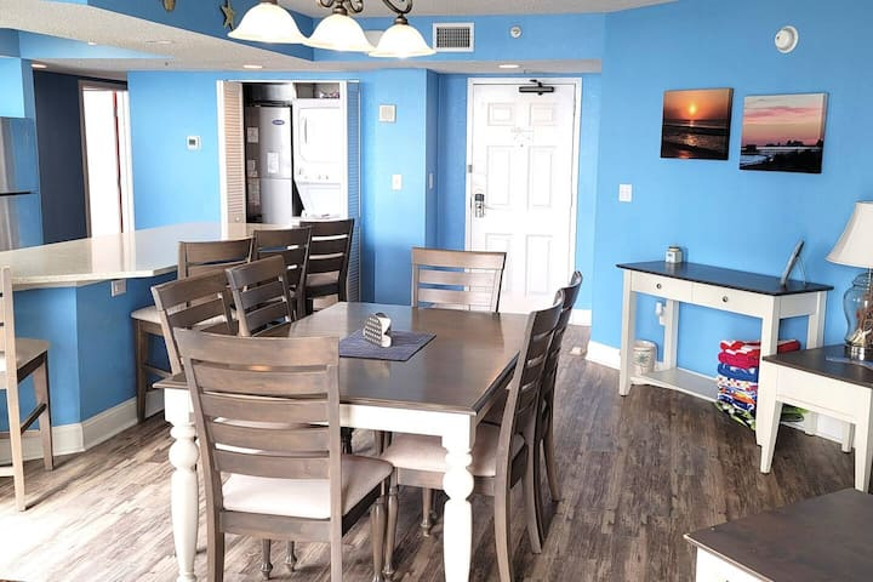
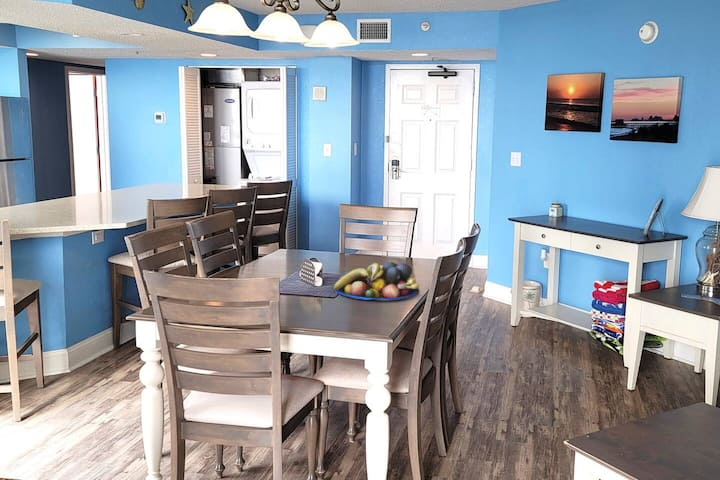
+ fruit bowl [333,261,420,301]
